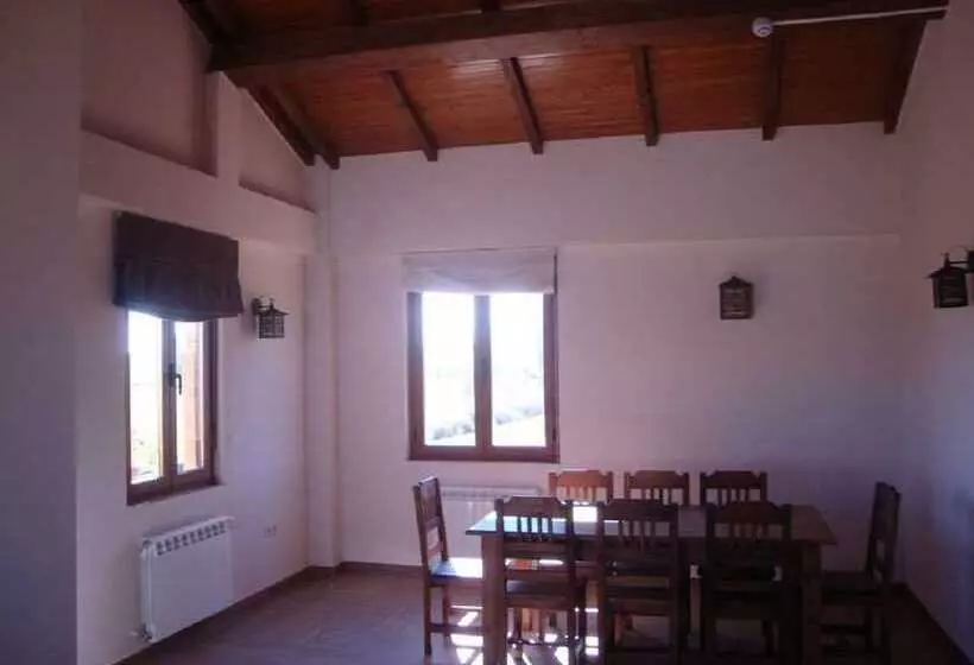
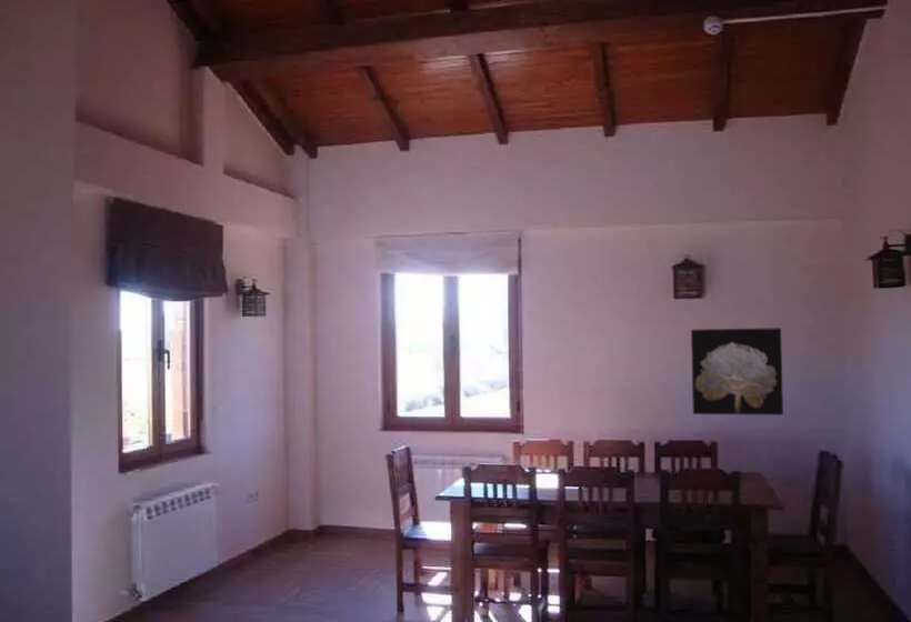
+ wall art [690,327,784,417]
